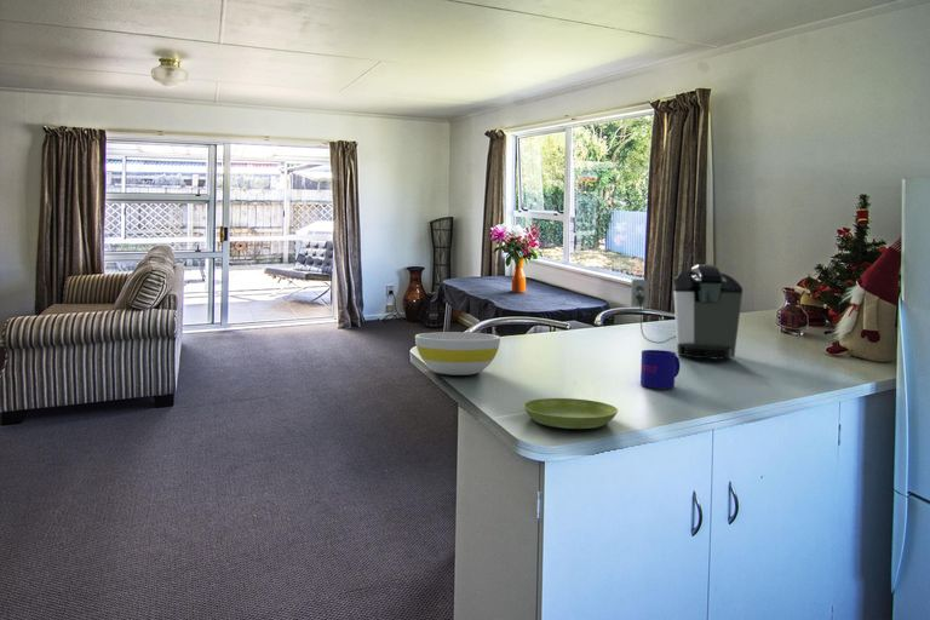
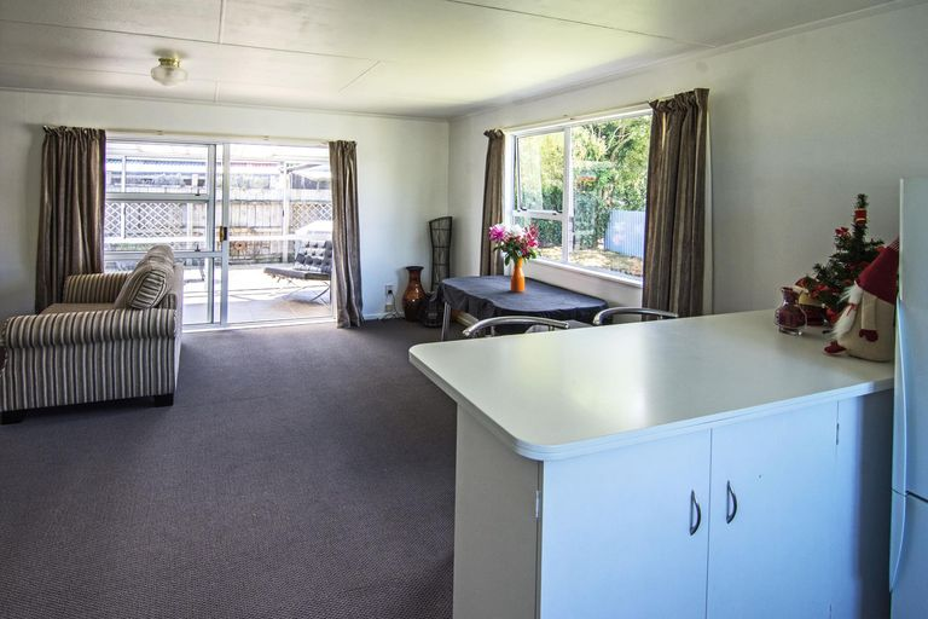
- mug [639,349,681,390]
- coffee maker [630,263,744,360]
- bowl [414,331,501,377]
- saucer [522,397,619,430]
